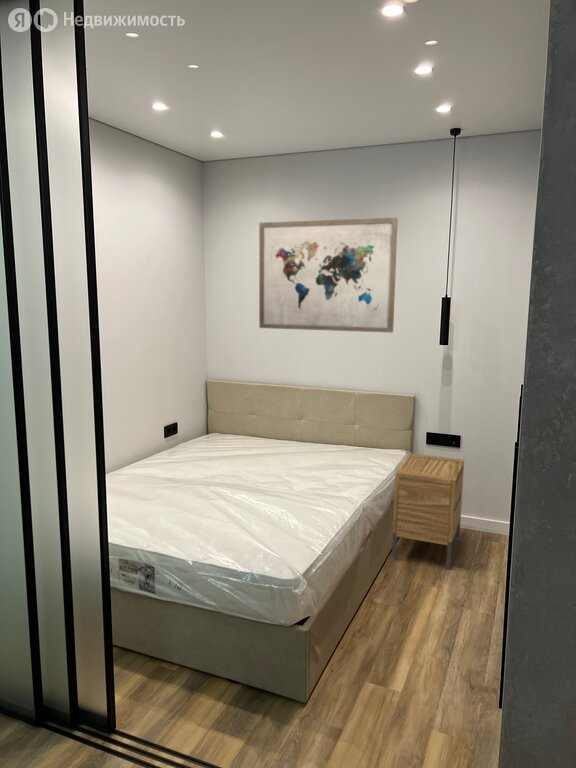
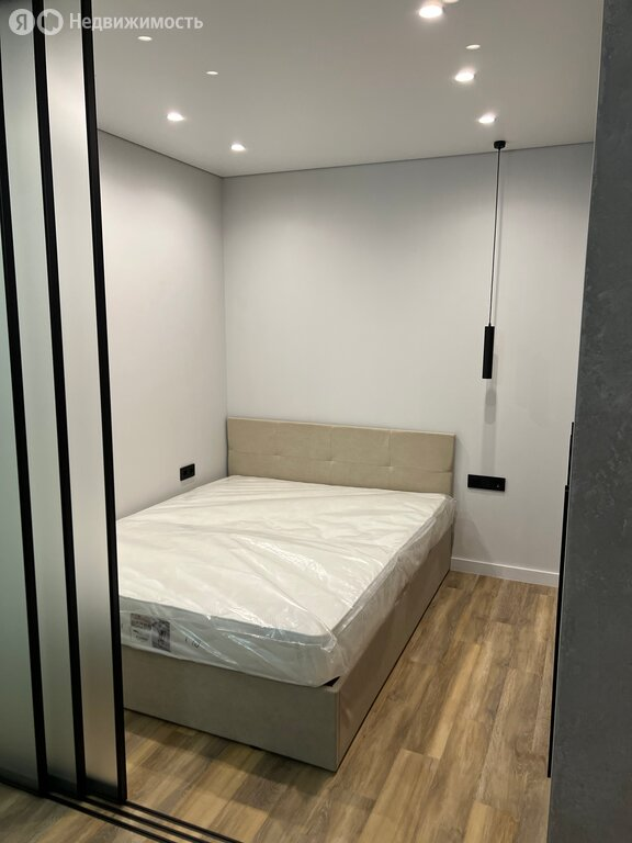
- wall art [258,217,399,334]
- nightstand [391,452,465,571]
